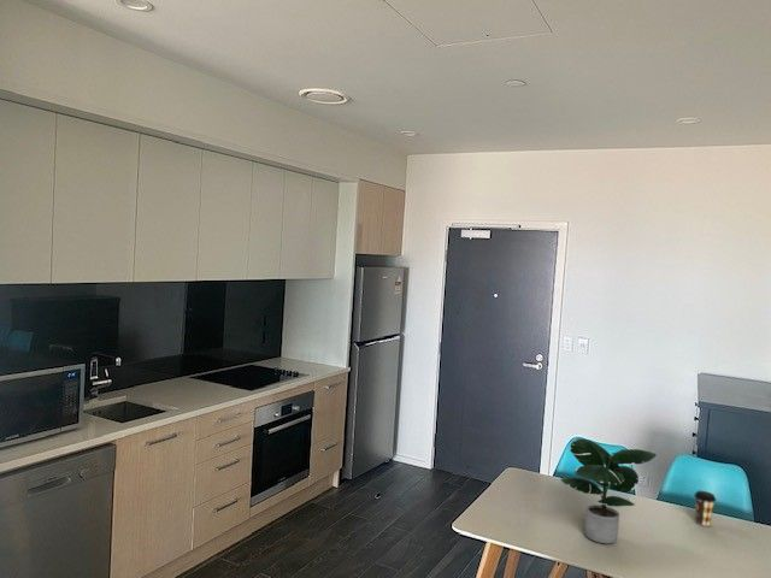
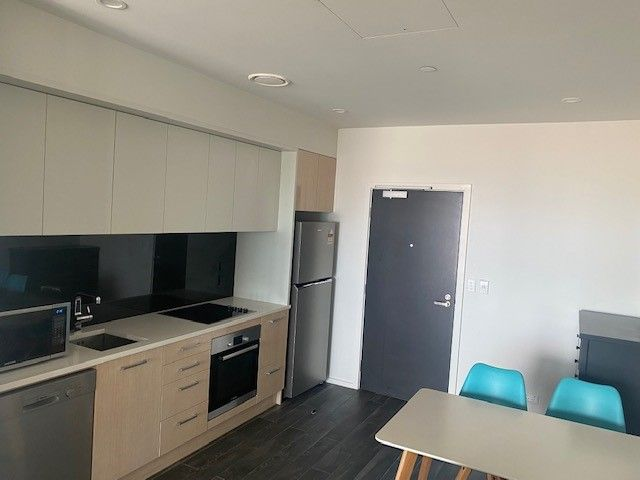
- coffee cup [693,490,717,527]
- potted plant [559,437,658,545]
